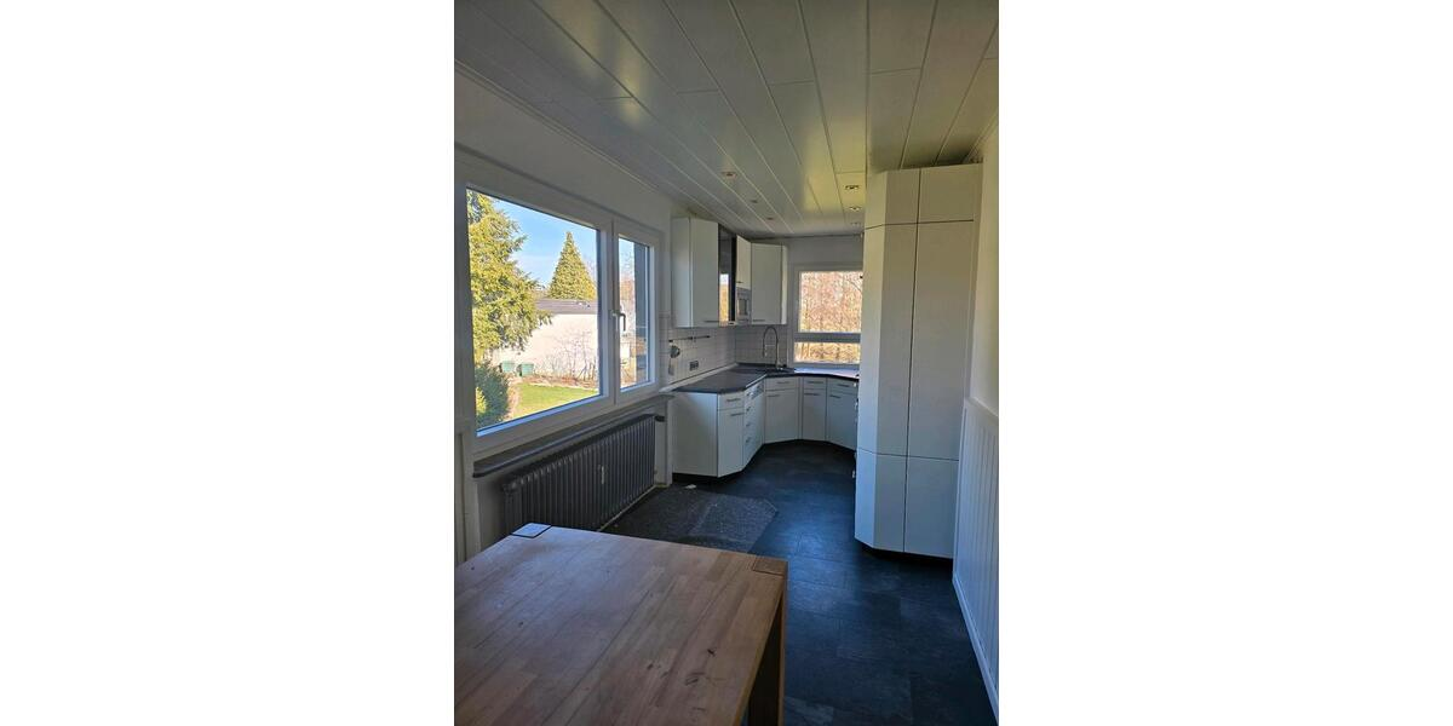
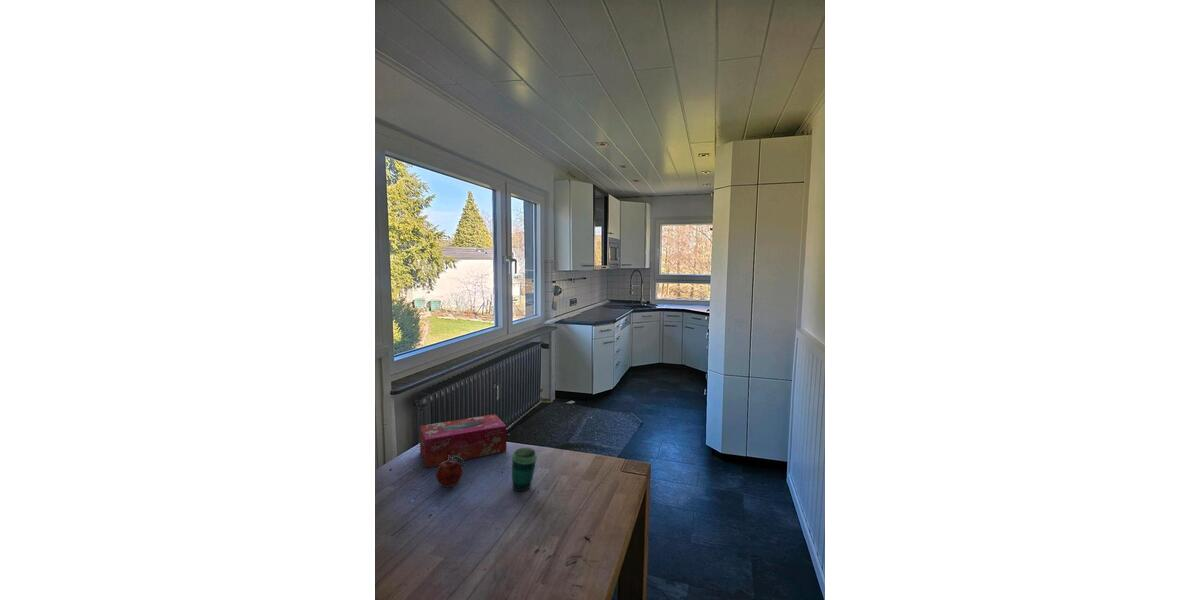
+ fruit [435,455,466,488]
+ cup [511,447,538,492]
+ tissue box [419,413,507,468]
